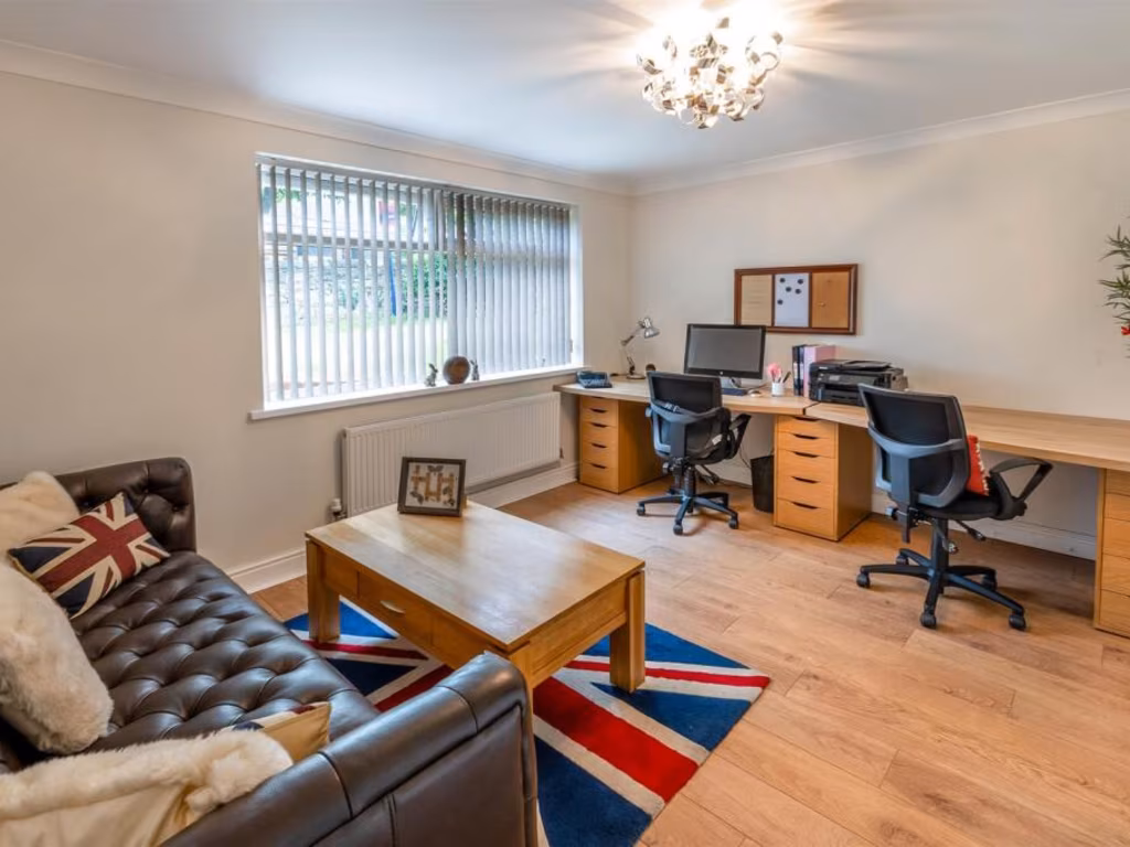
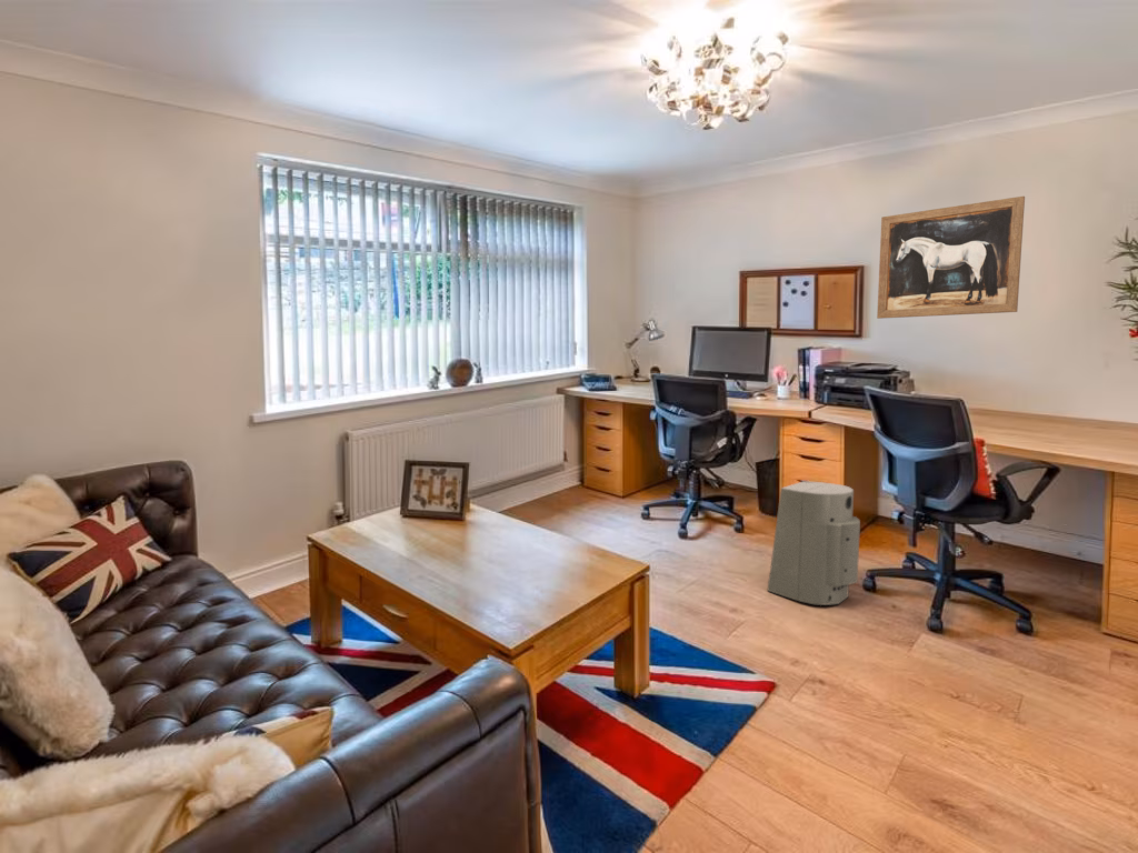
+ wall art [876,195,1026,320]
+ fan [767,480,861,606]
